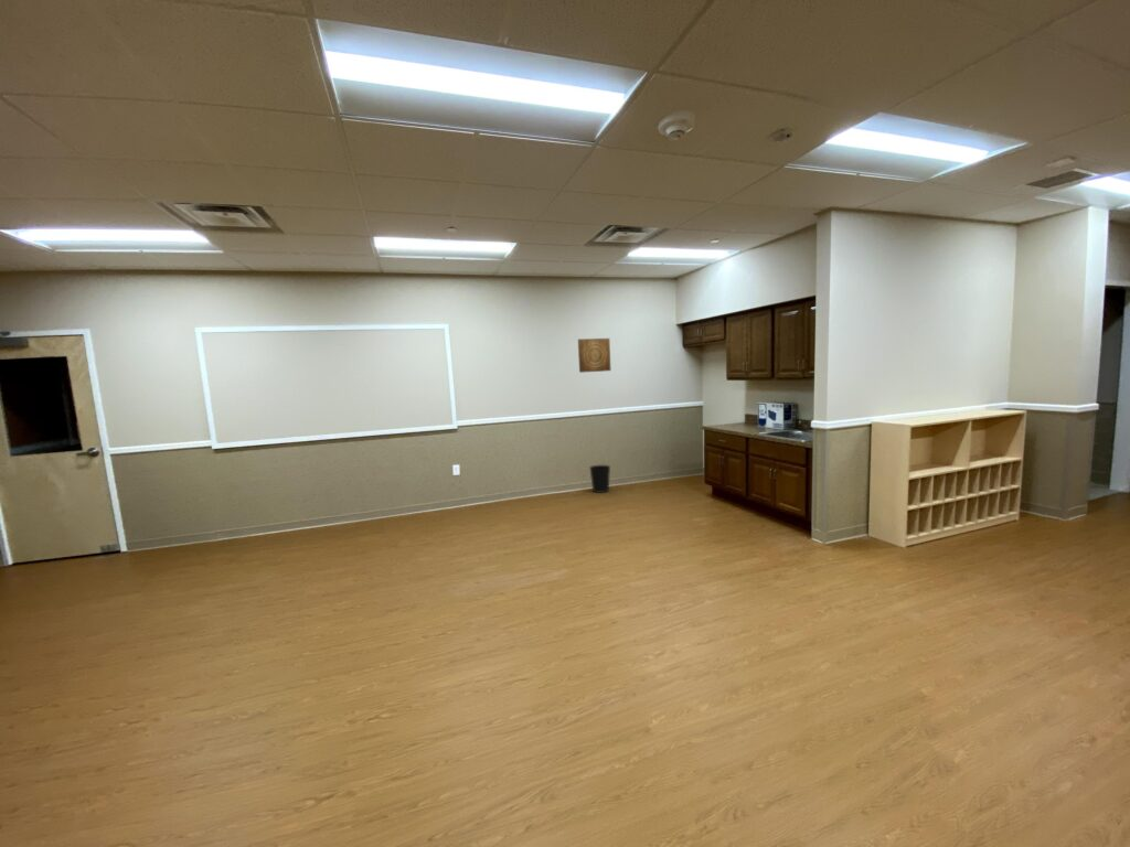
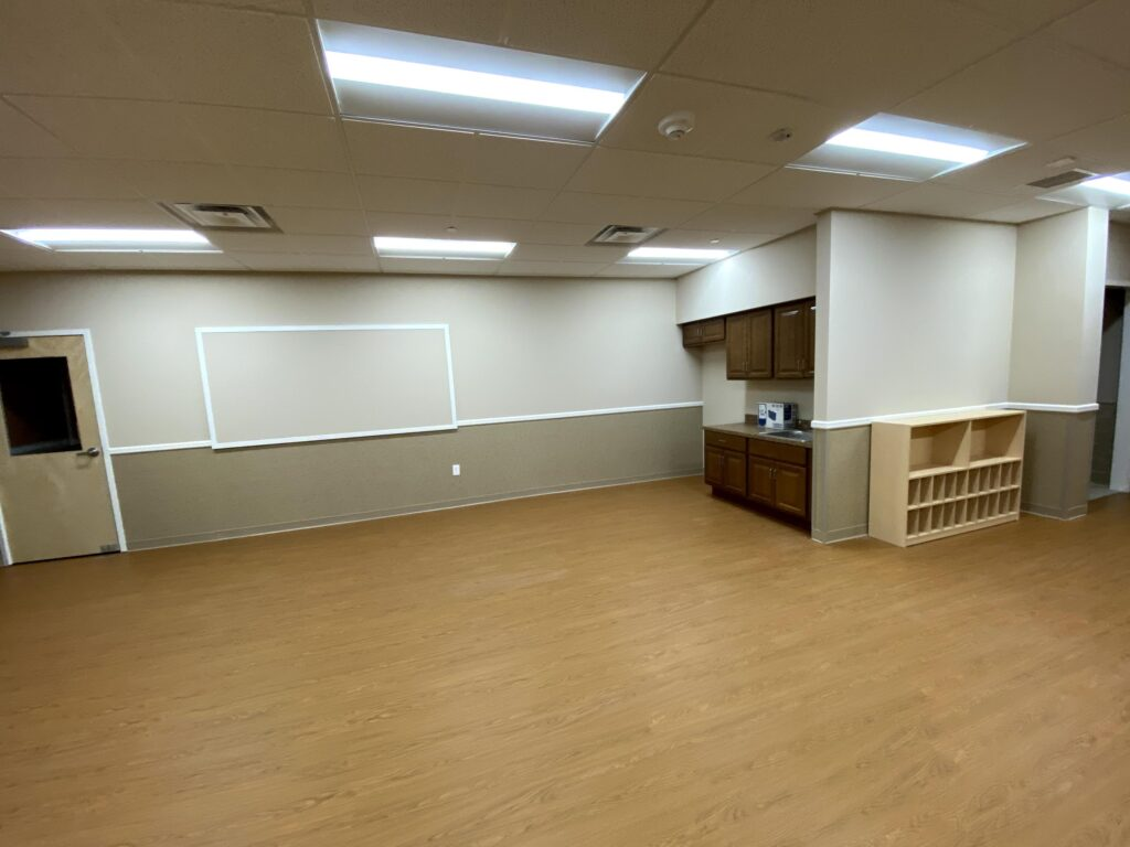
- wastebasket [588,464,611,494]
- wall art [577,337,611,374]
